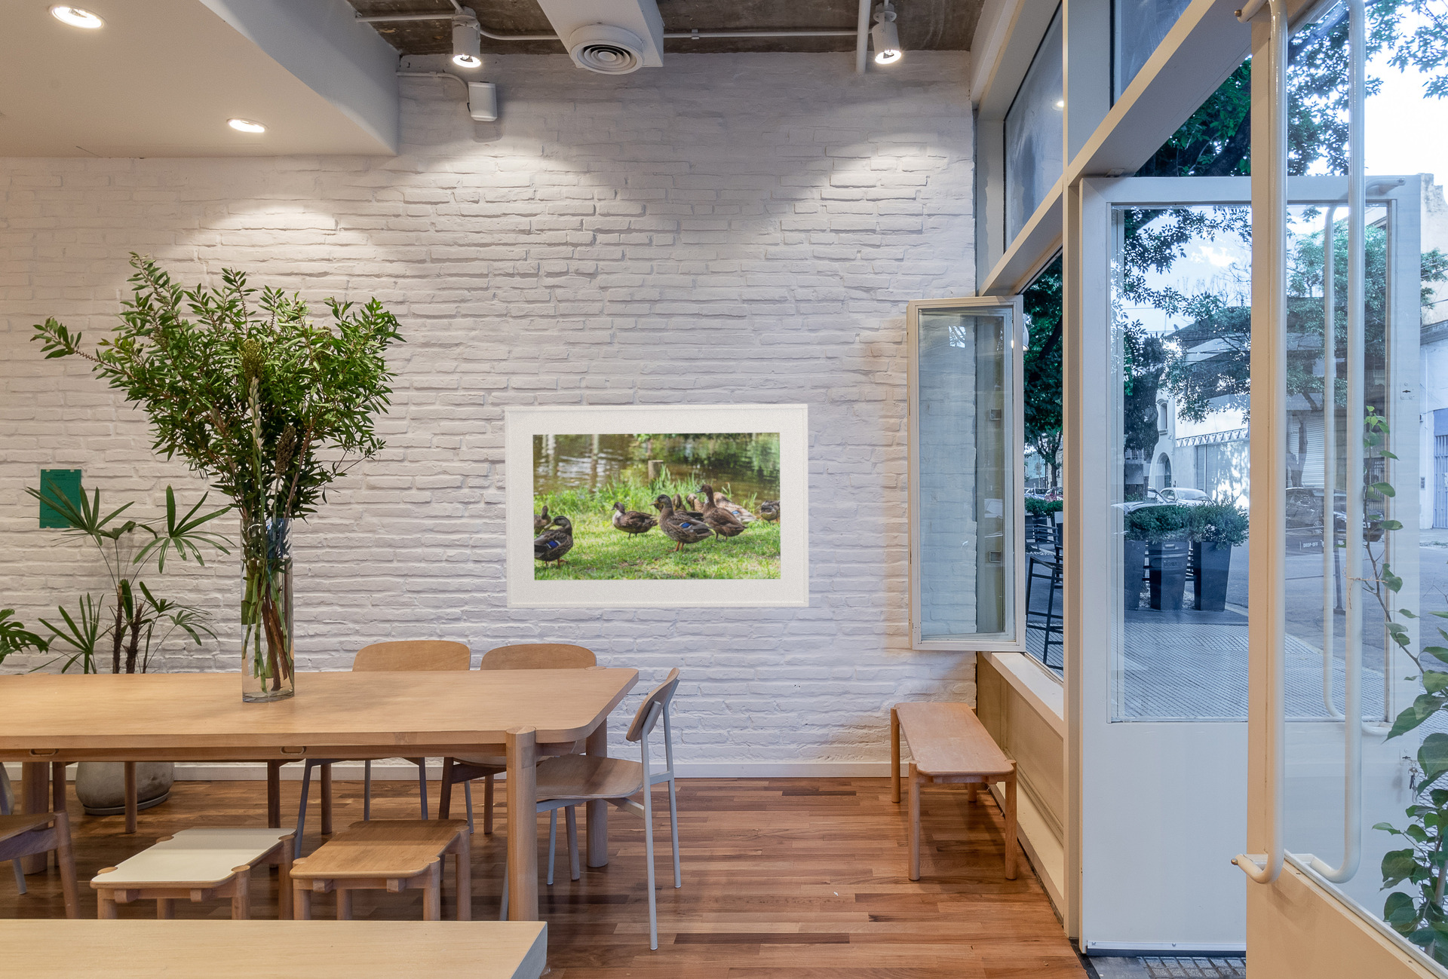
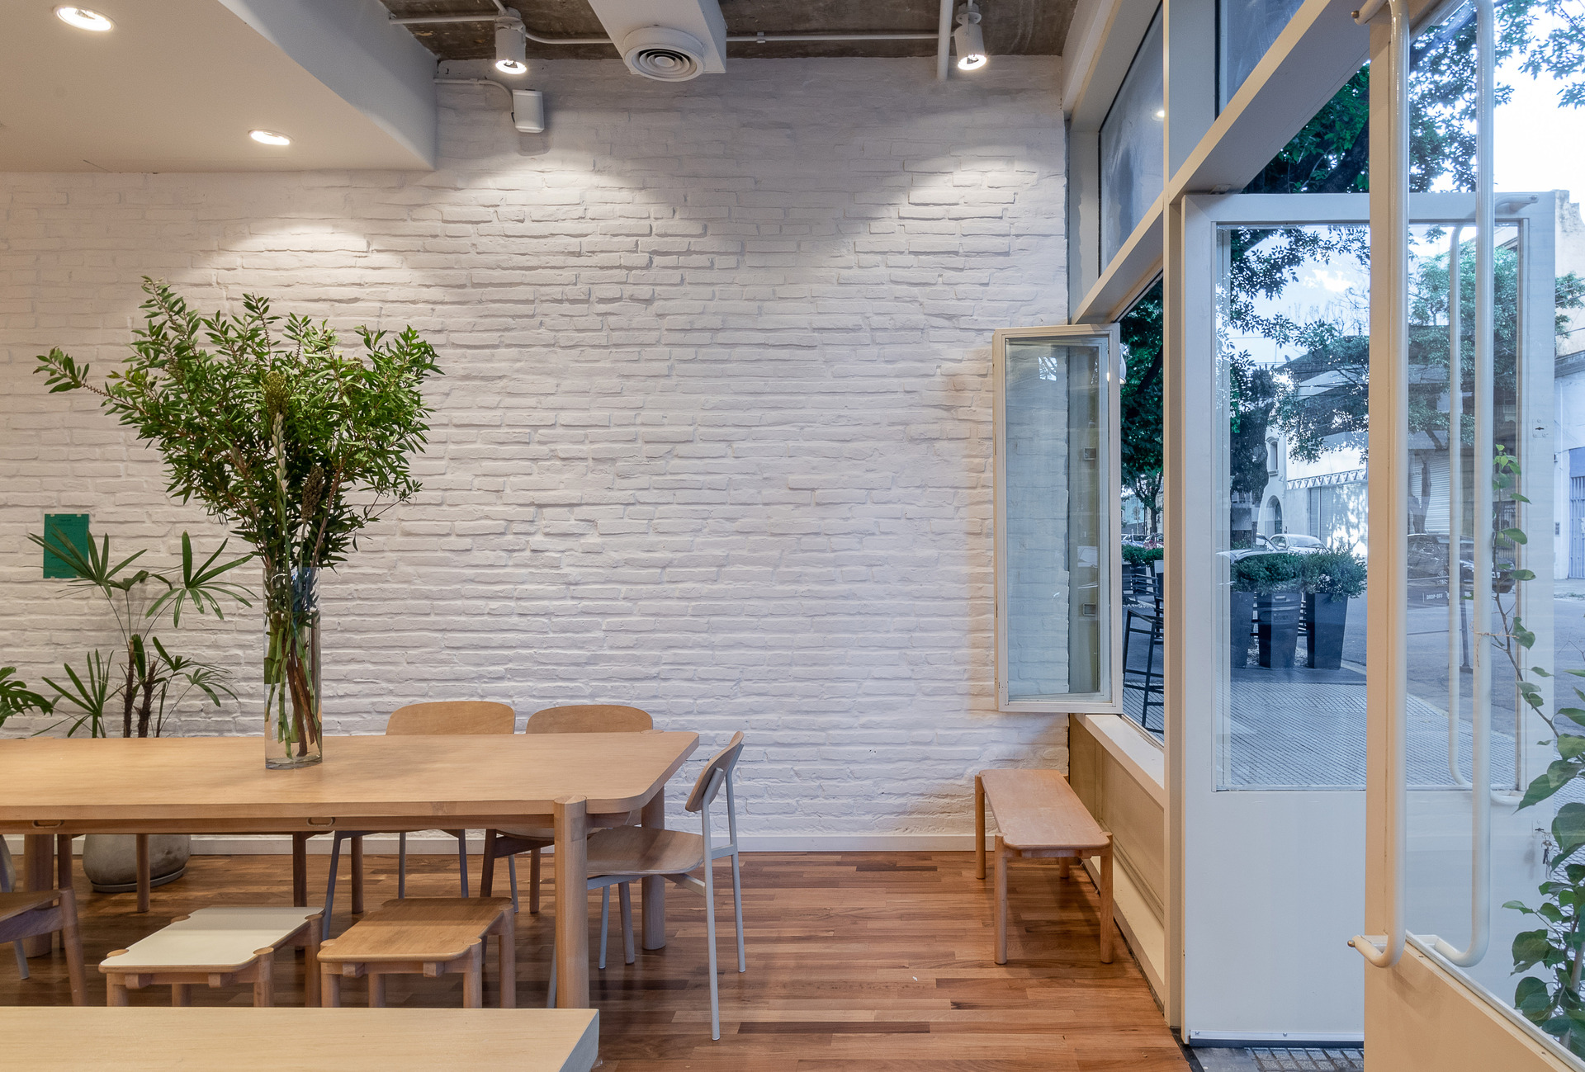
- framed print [504,403,810,609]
